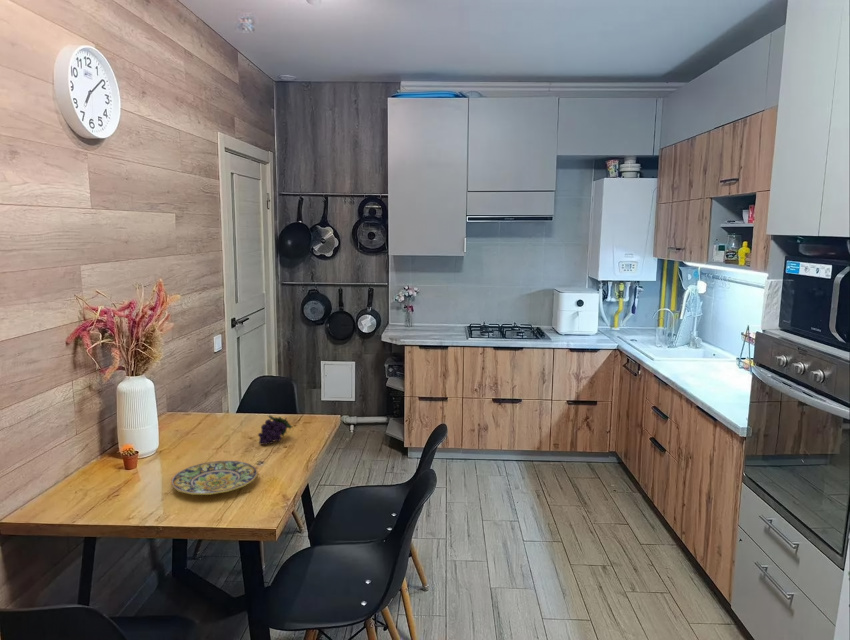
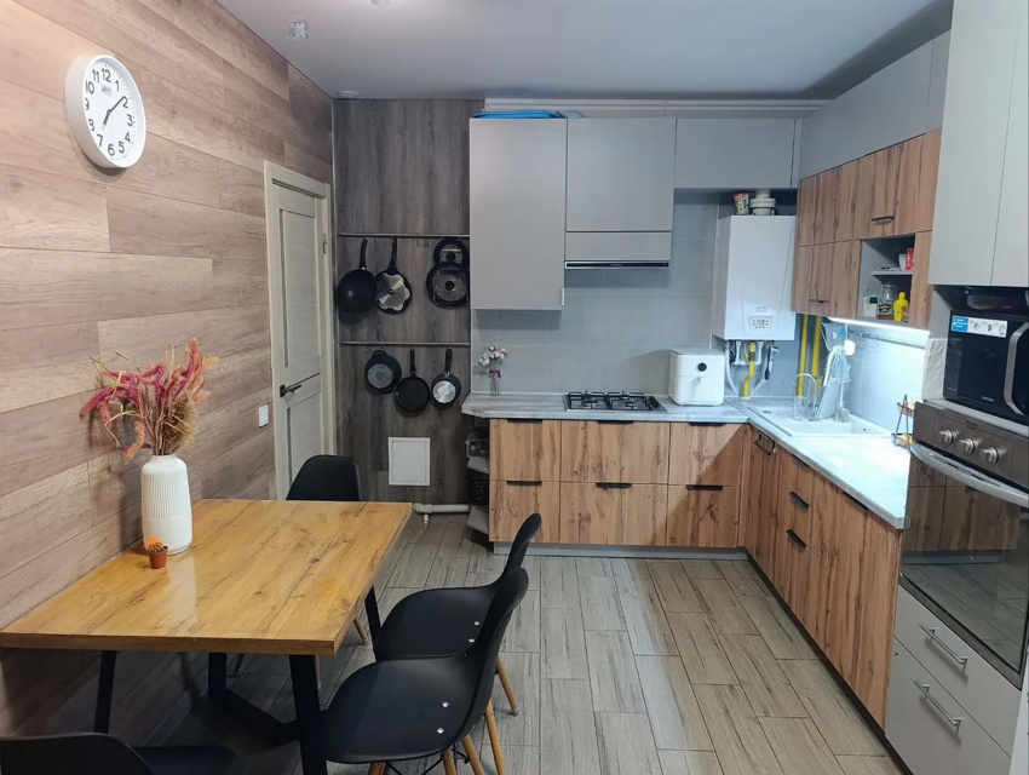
- plate [170,460,259,496]
- fruit [257,414,293,446]
